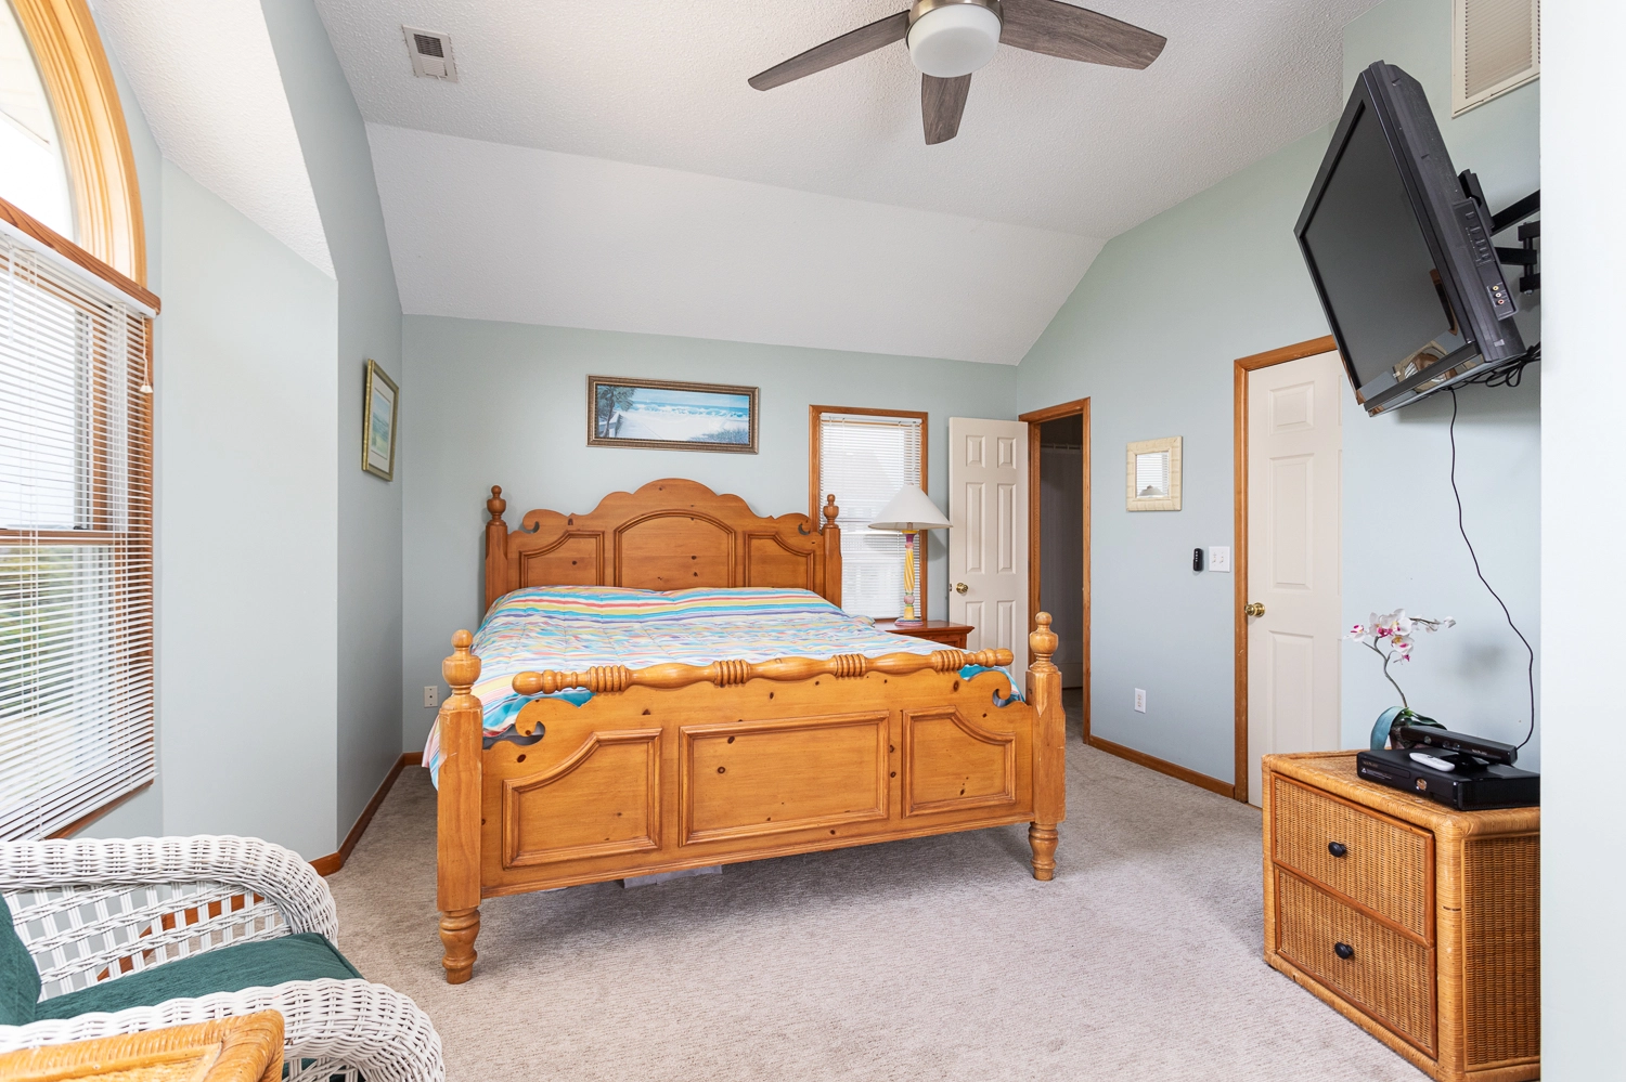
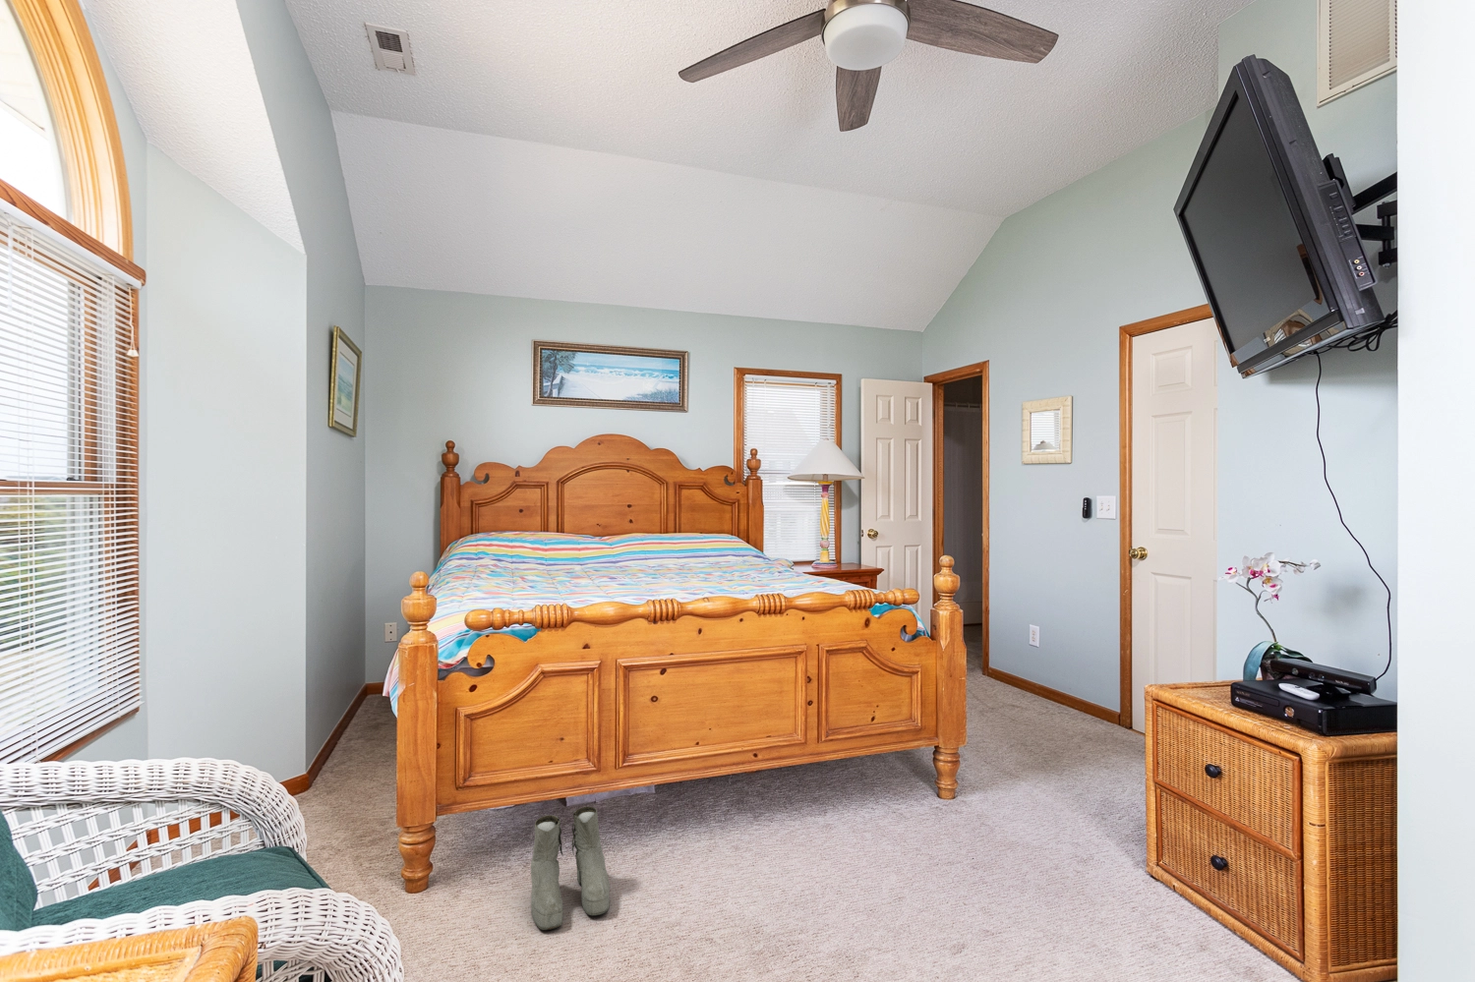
+ boots [530,806,610,930]
